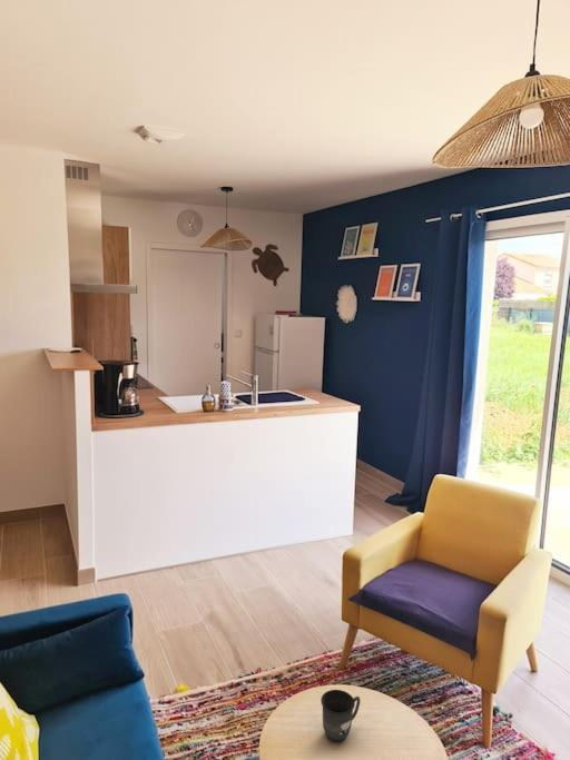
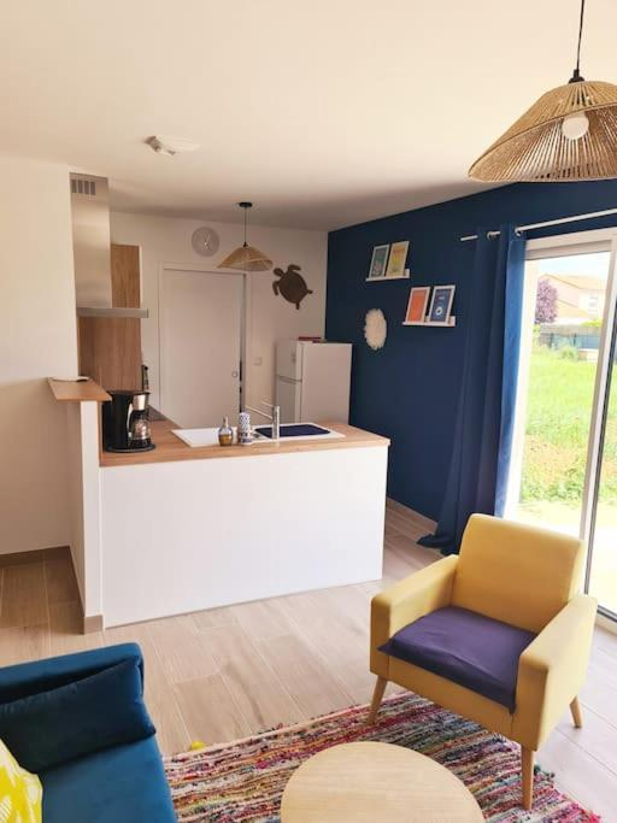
- mug [320,689,362,742]
